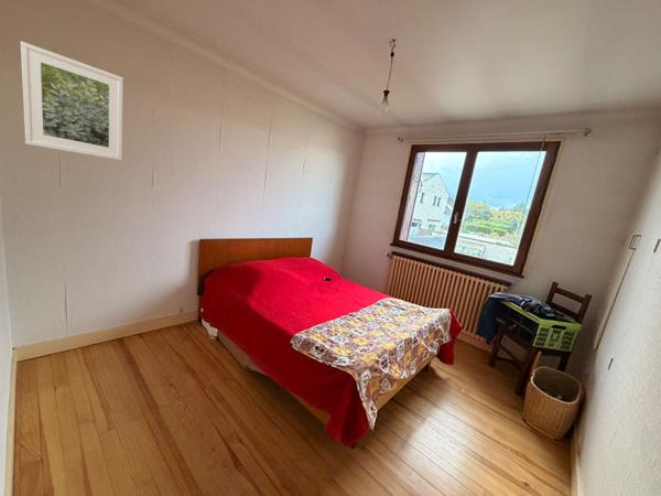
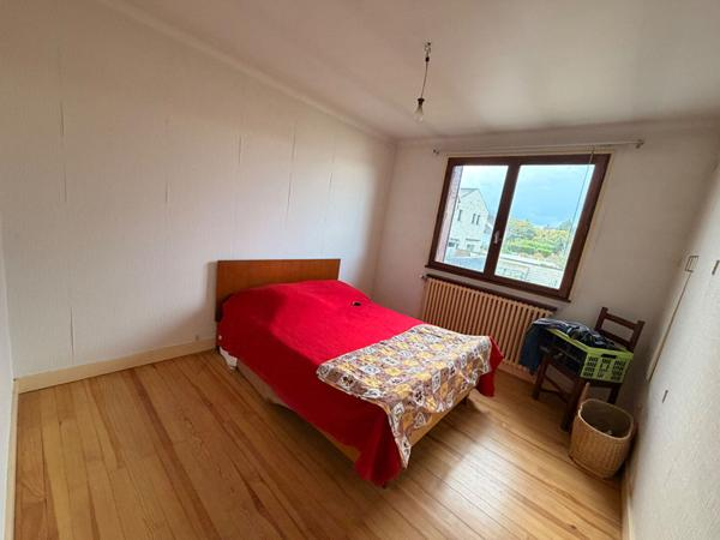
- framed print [20,41,124,161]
